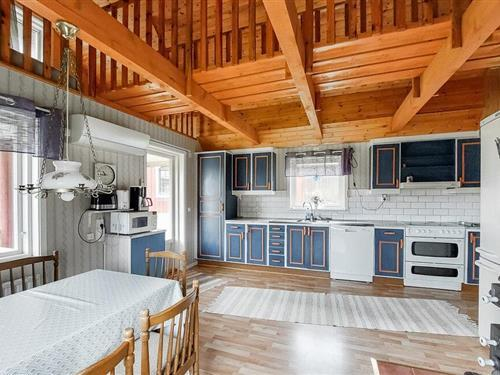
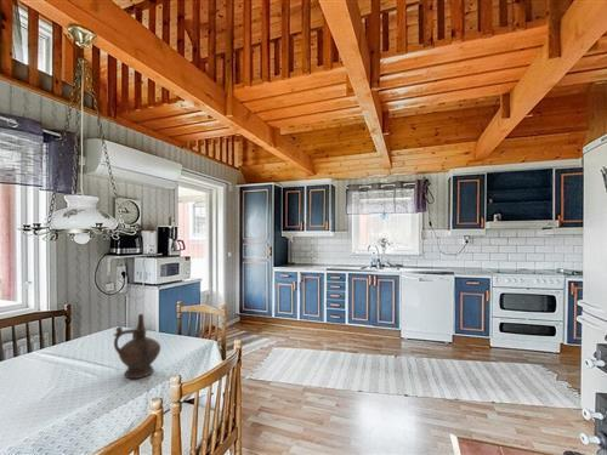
+ ceremonial vessel [112,313,161,380]
